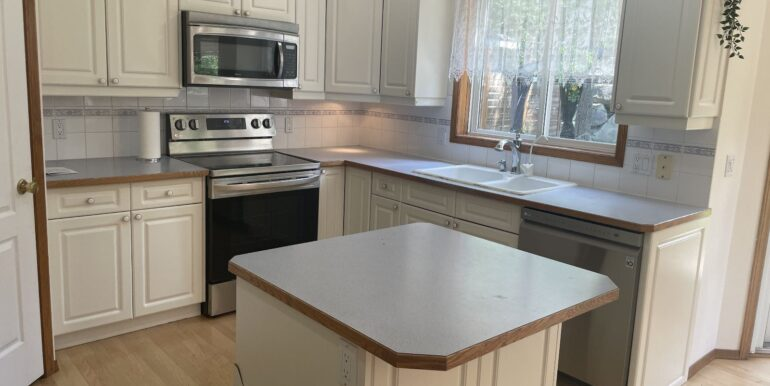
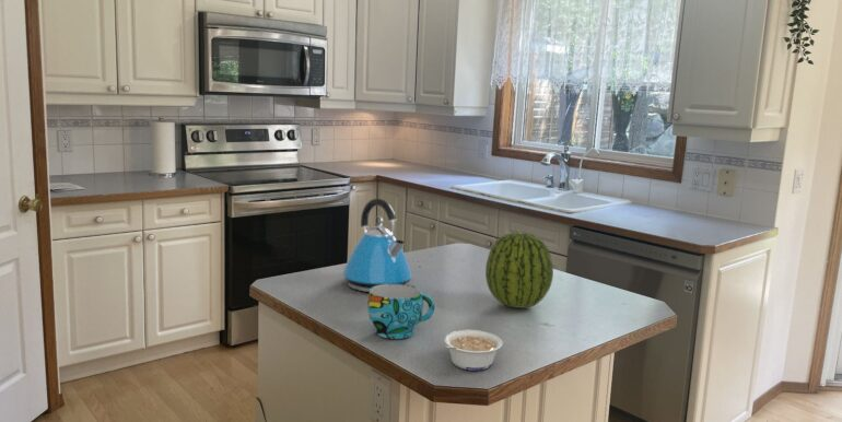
+ legume [443,329,504,372]
+ kettle [342,197,413,293]
+ fruit [484,231,554,309]
+ cup [366,284,435,340]
